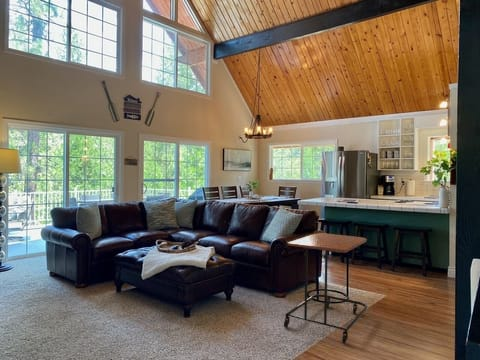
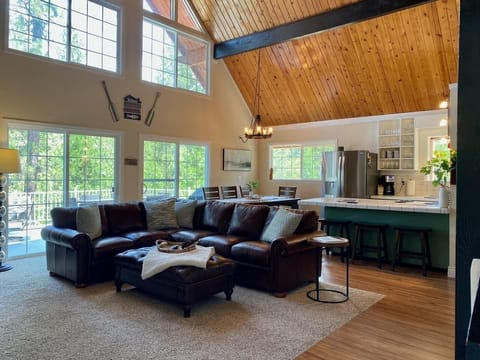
- side table [283,232,368,345]
